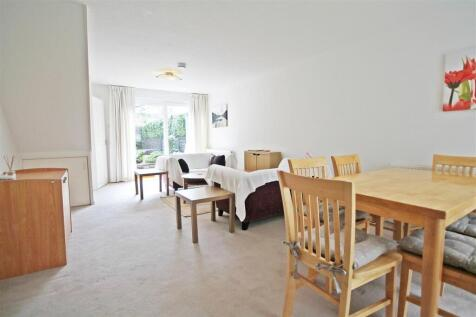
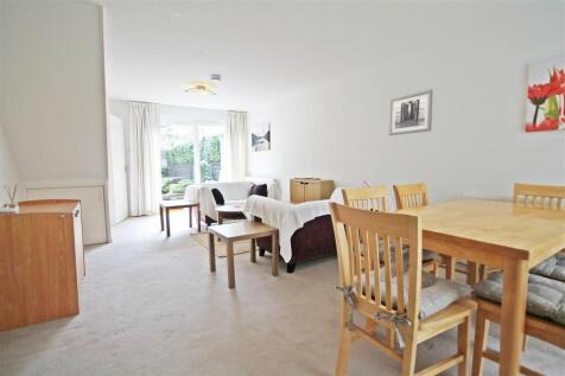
+ wall art [388,88,434,136]
